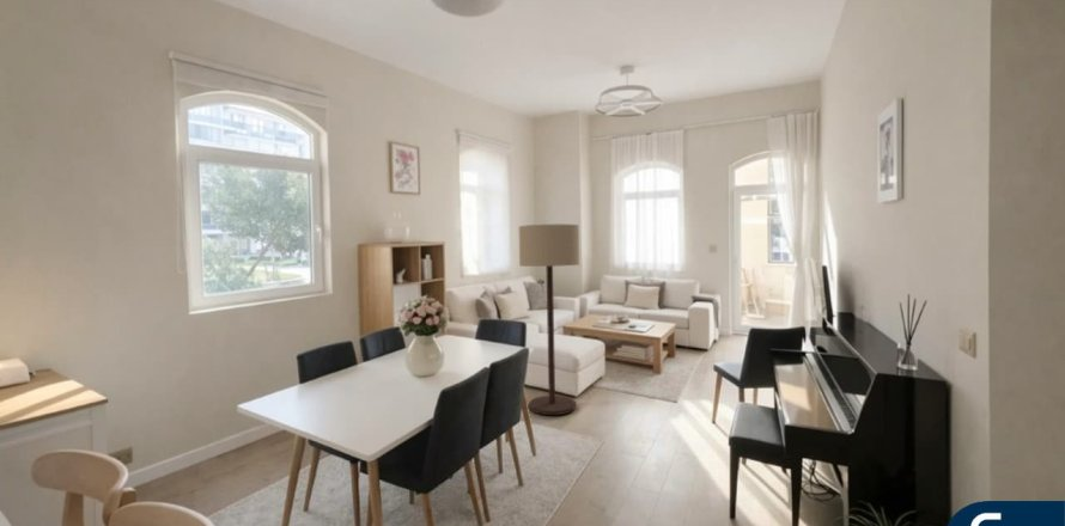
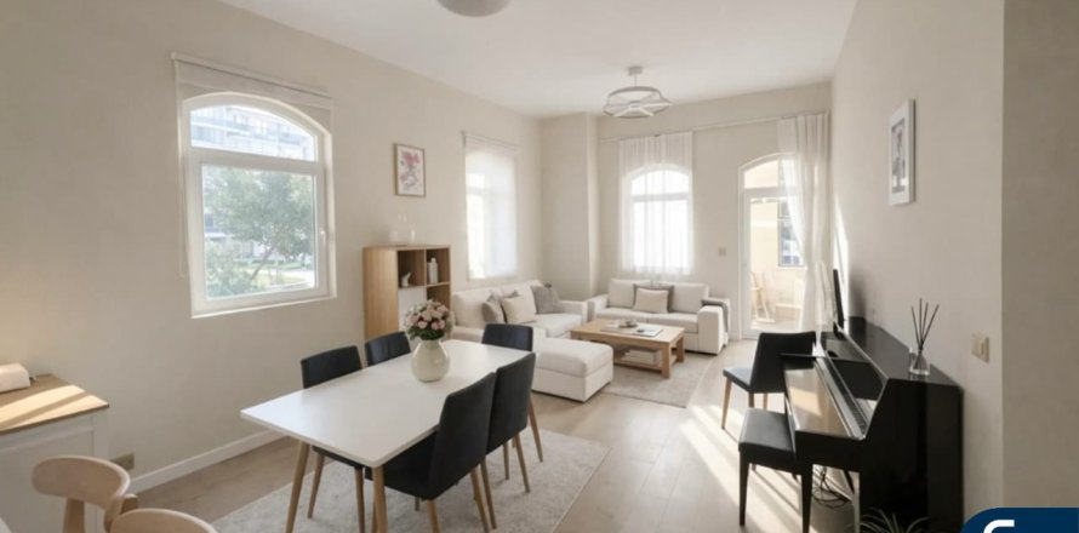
- floor lamp [518,224,580,416]
